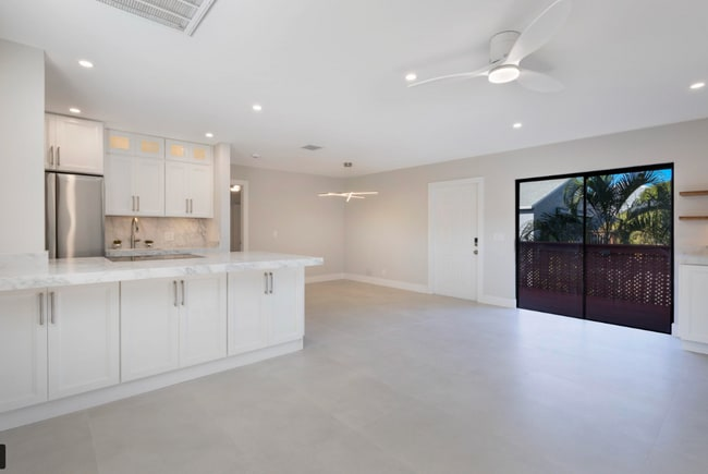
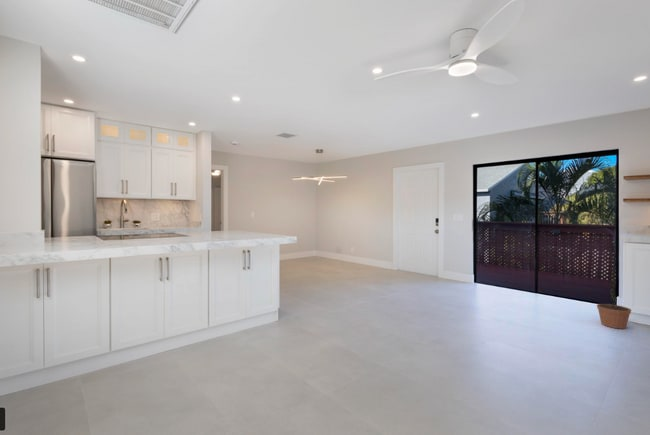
+ decorative plant [596,240,632,330]
